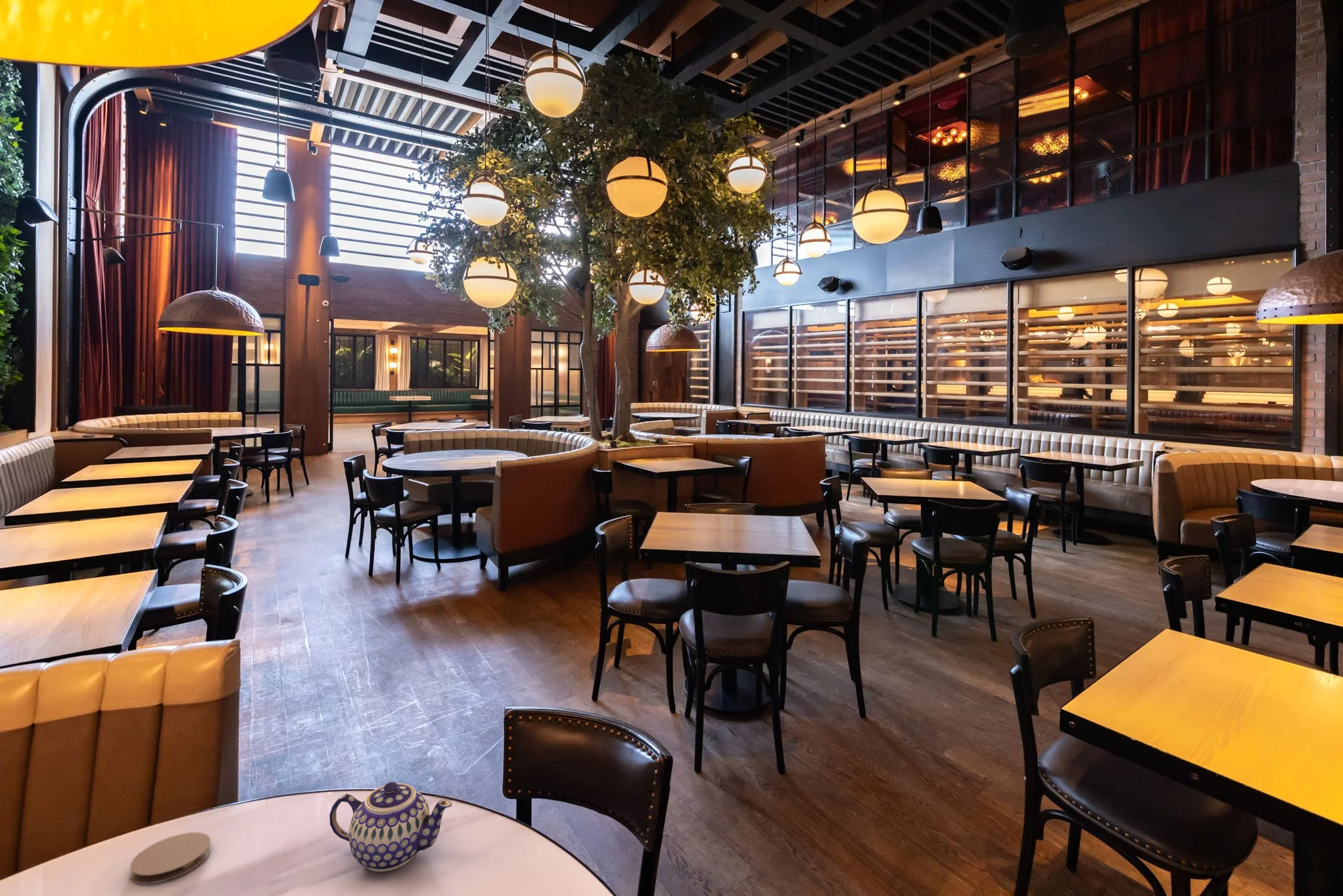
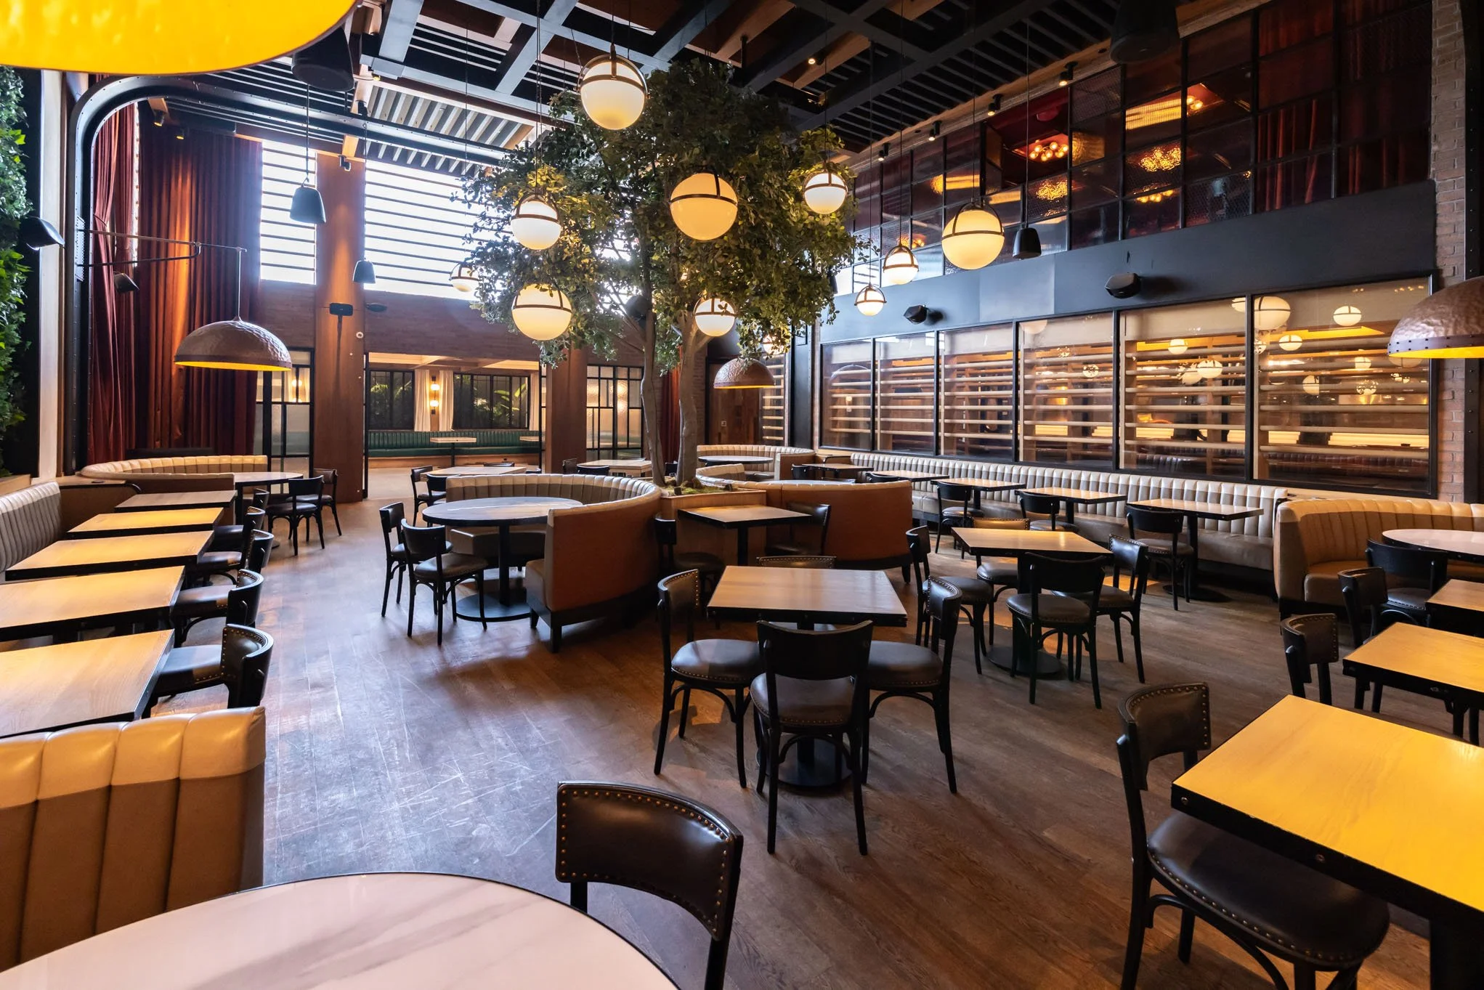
- coaster [130,832,212,885]
- teapot [329,781,452,872]
